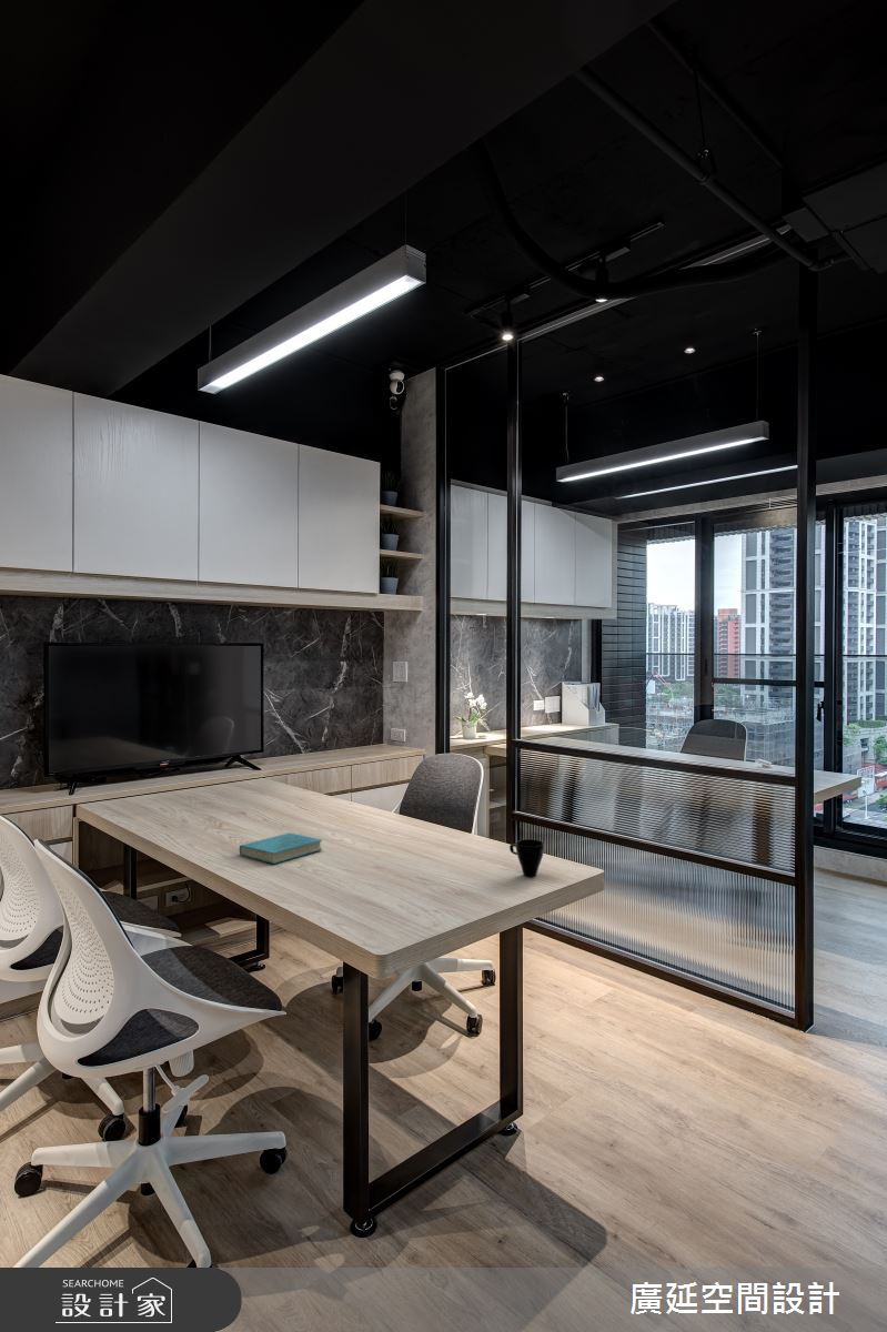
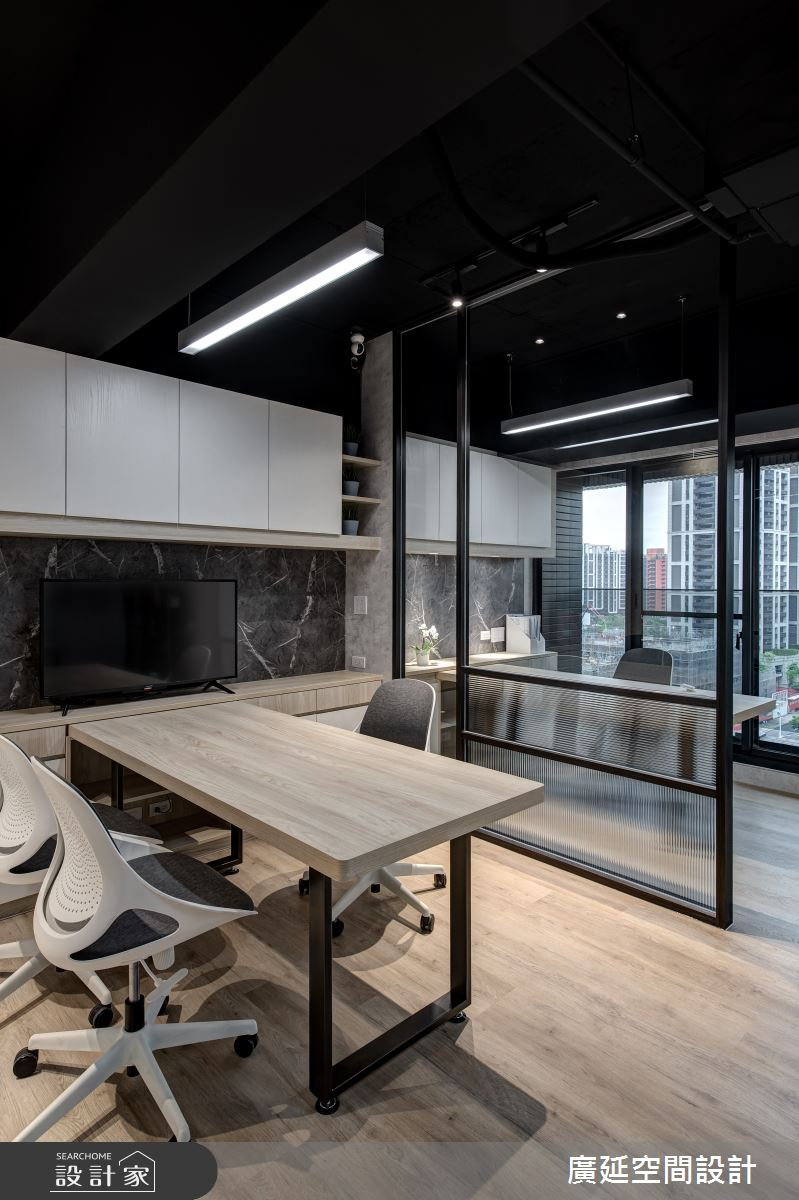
- cup [508,838,545,877]
- book [239,831,323,865]
